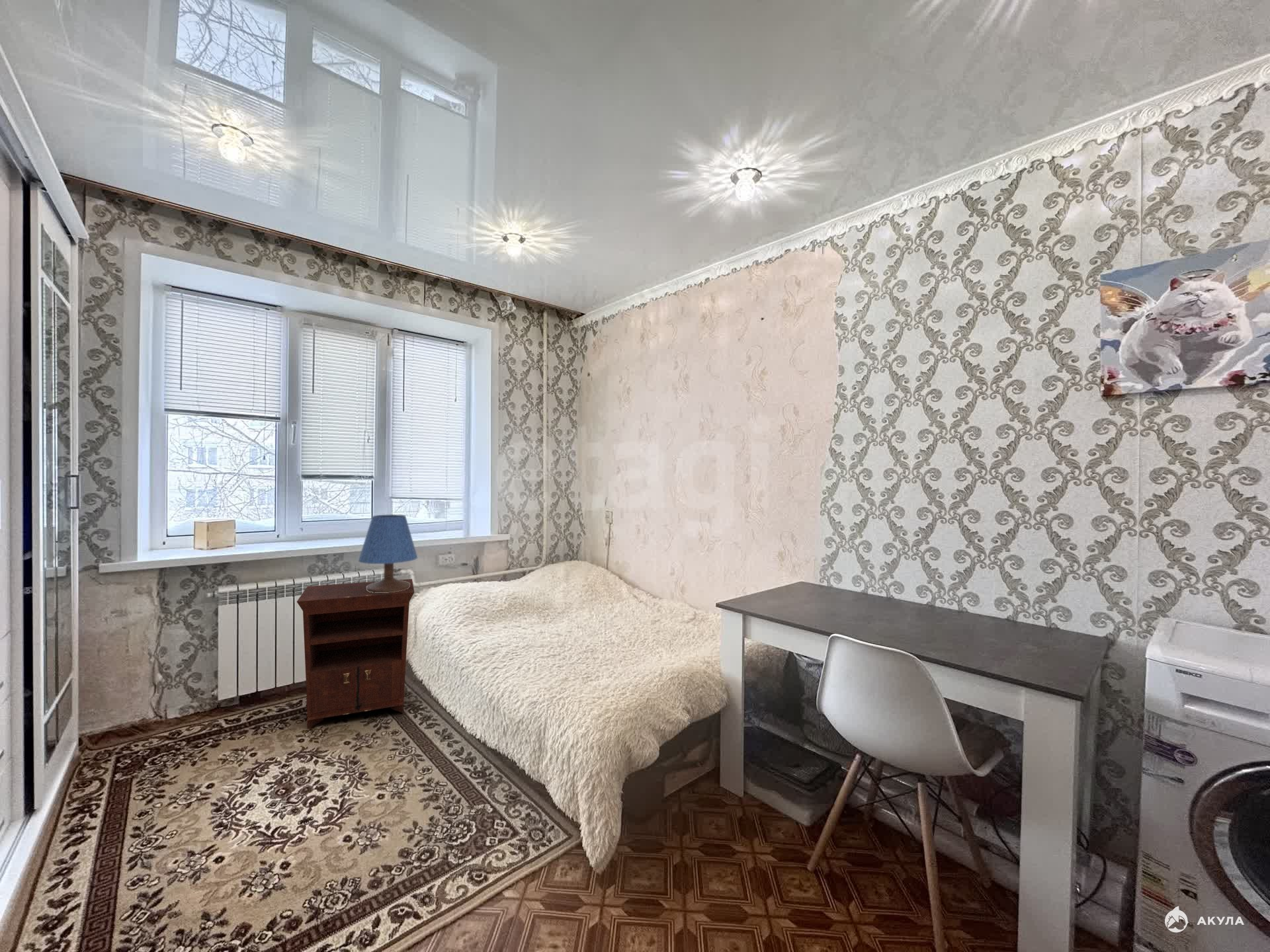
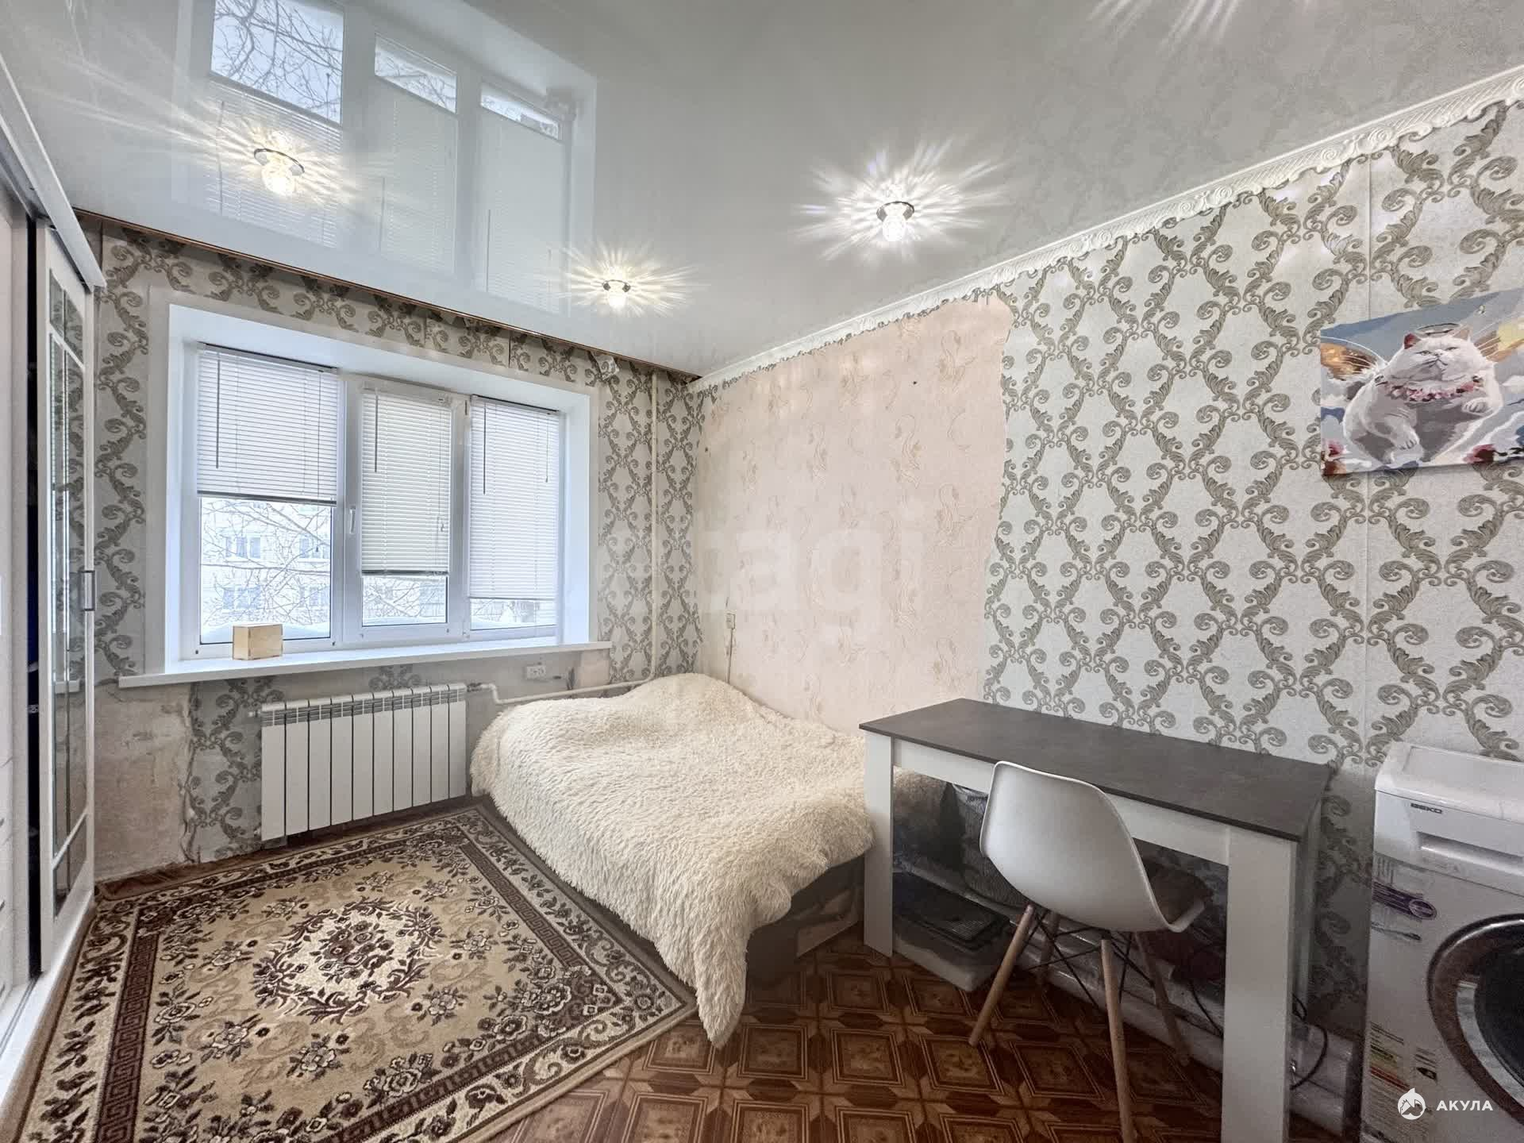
- nightstand [296,578,415,730]
- table lamp [358,514,418,593]
